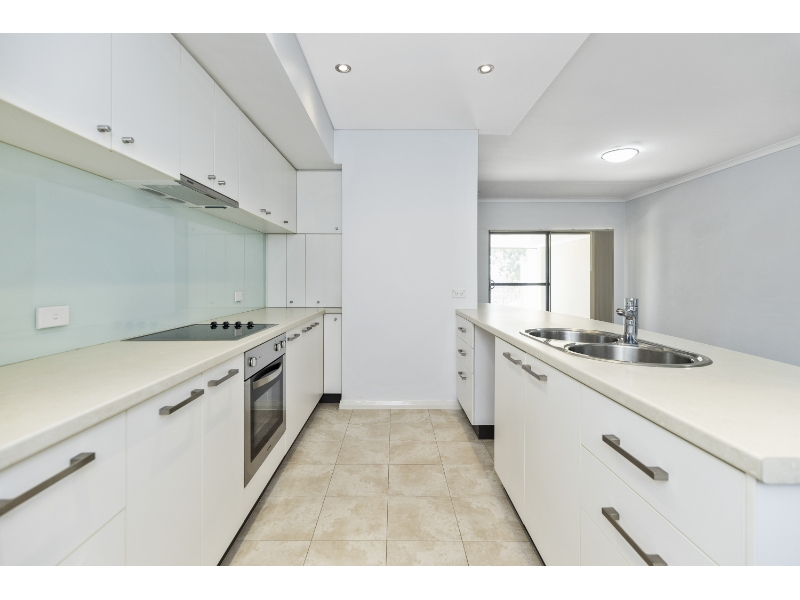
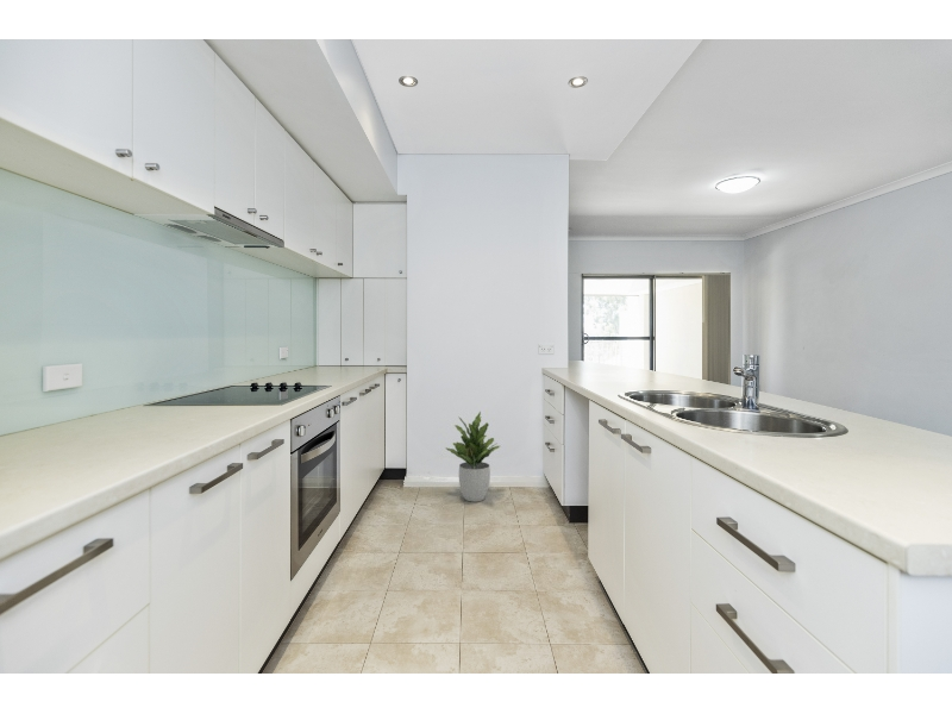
+ potted plant [444,411,501,503]
